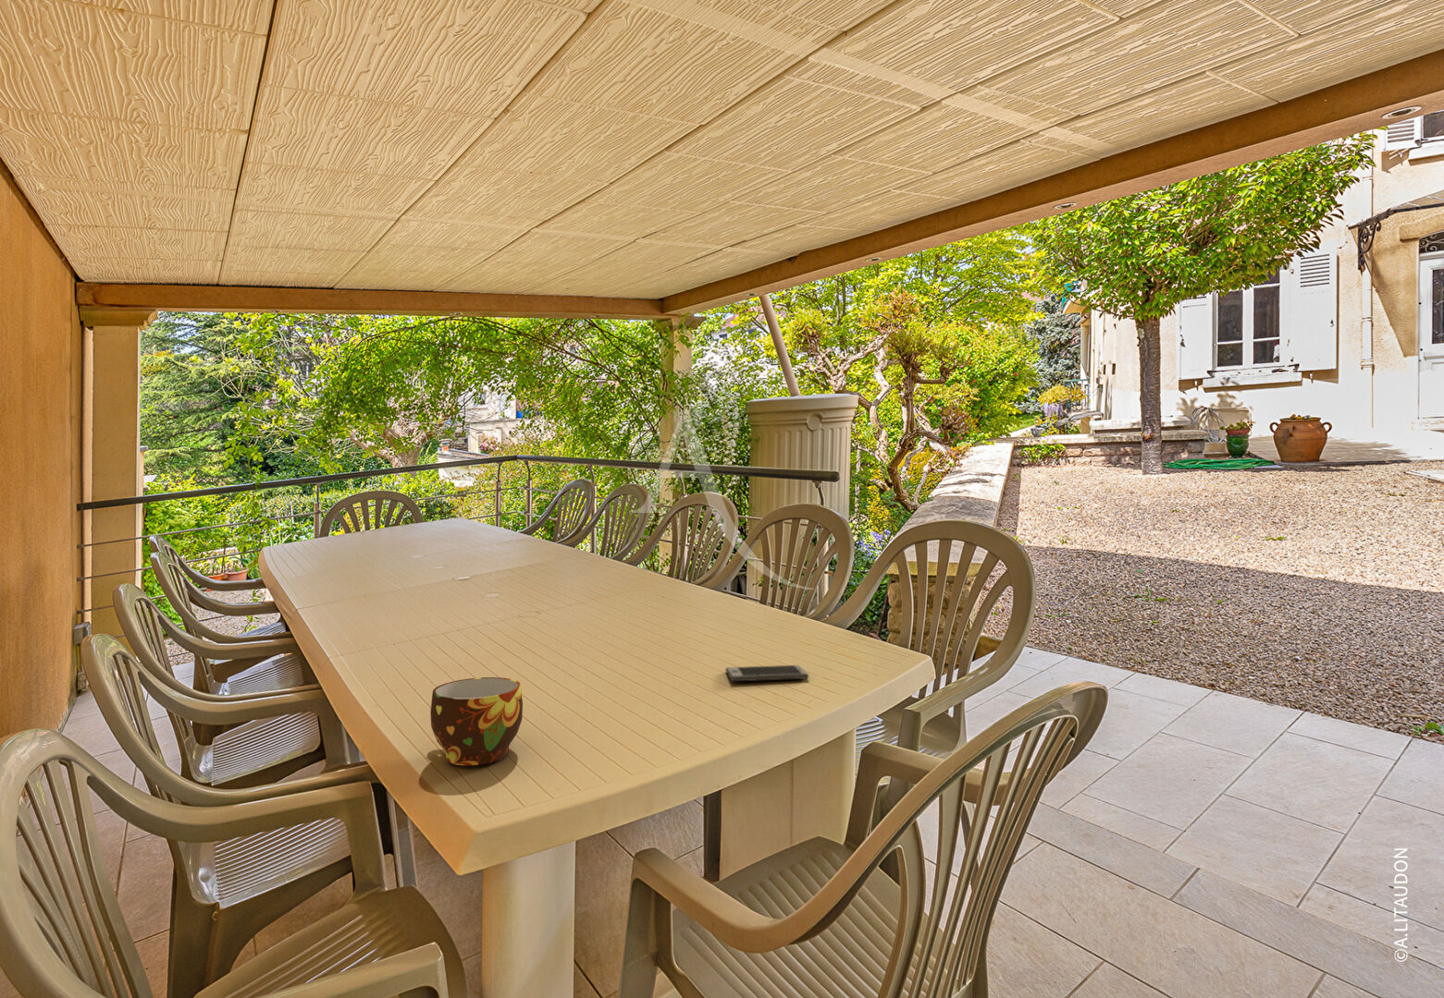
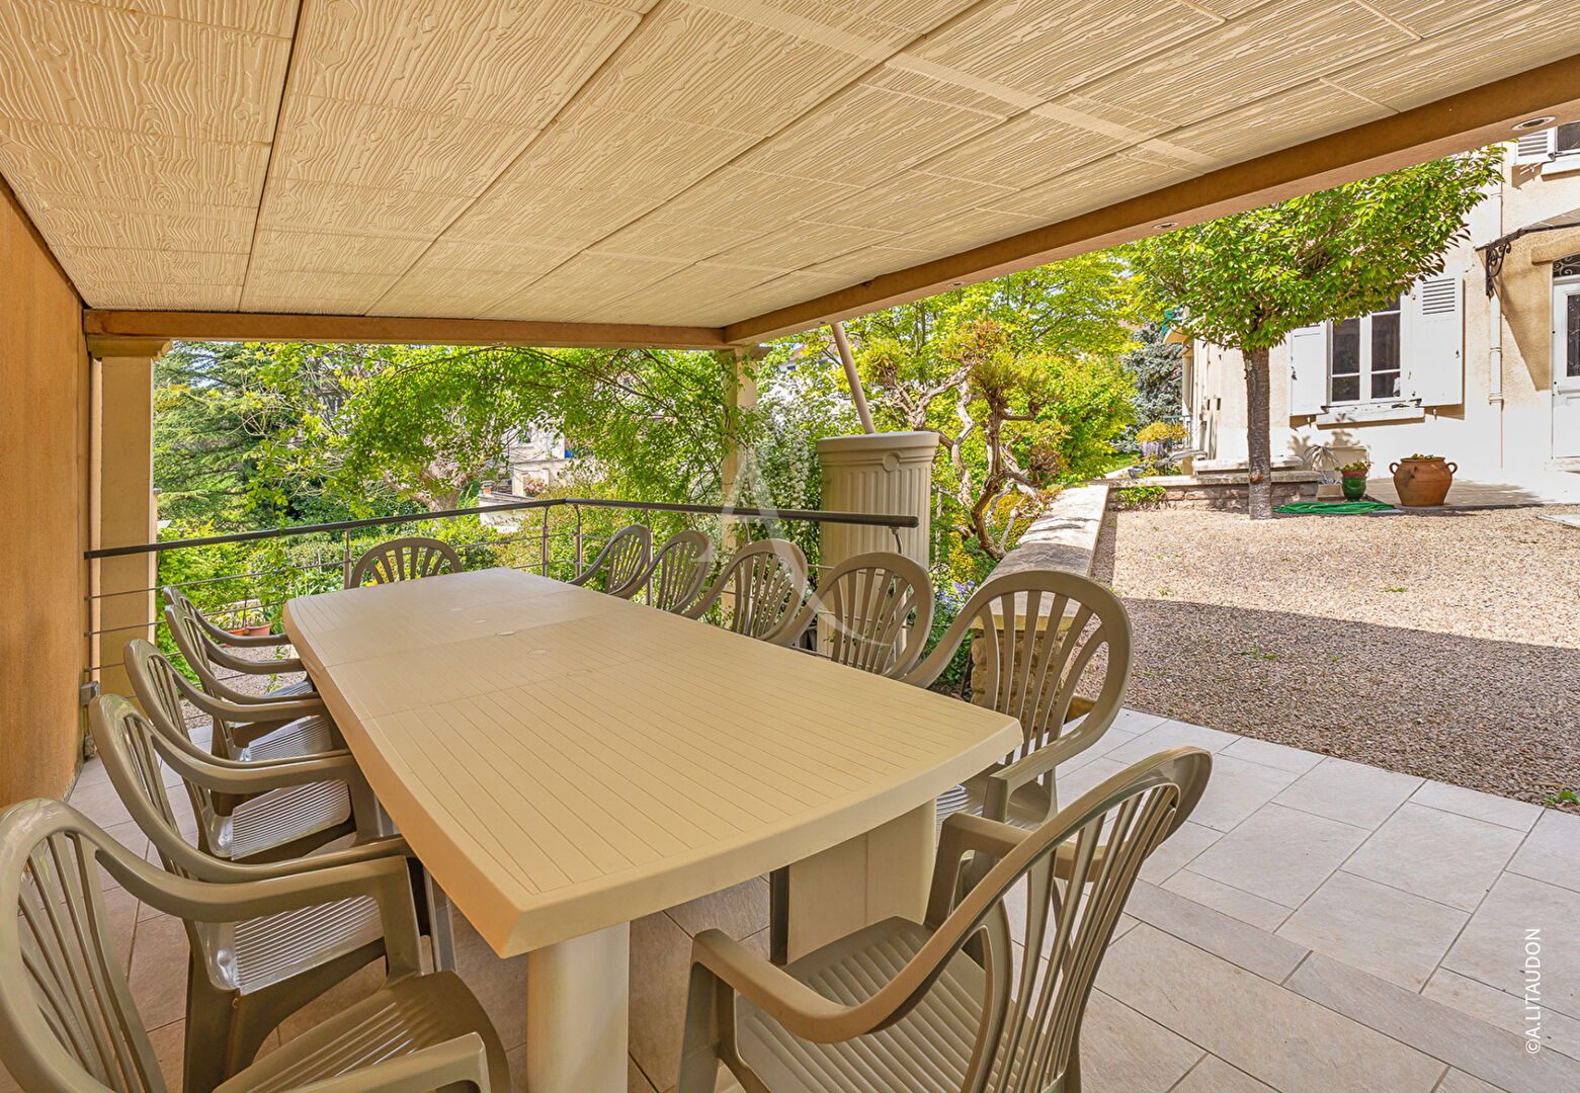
- cup [429,677,523,767]
- smartphone [724,665,810,682]
